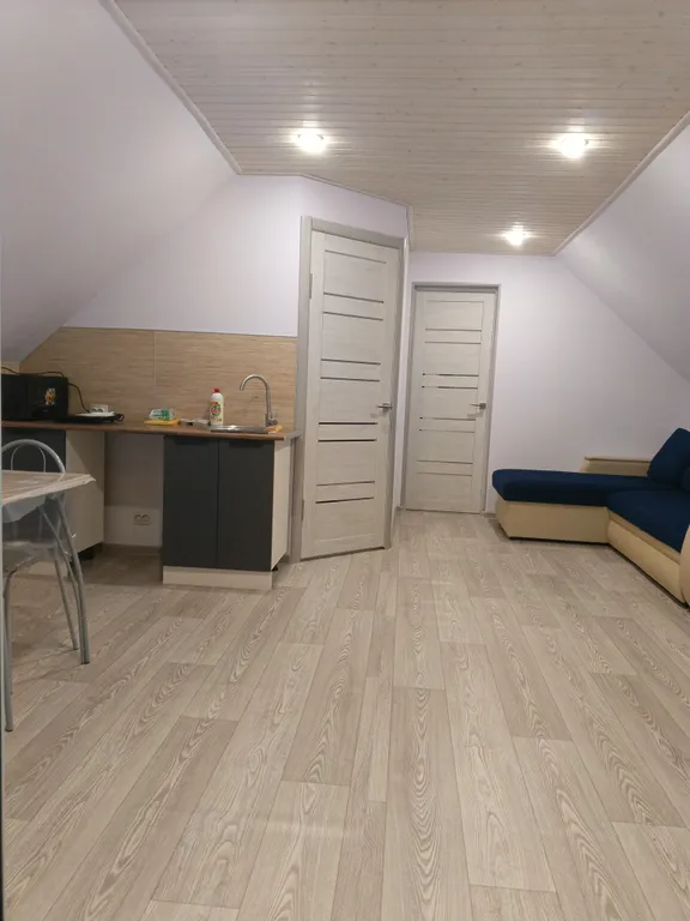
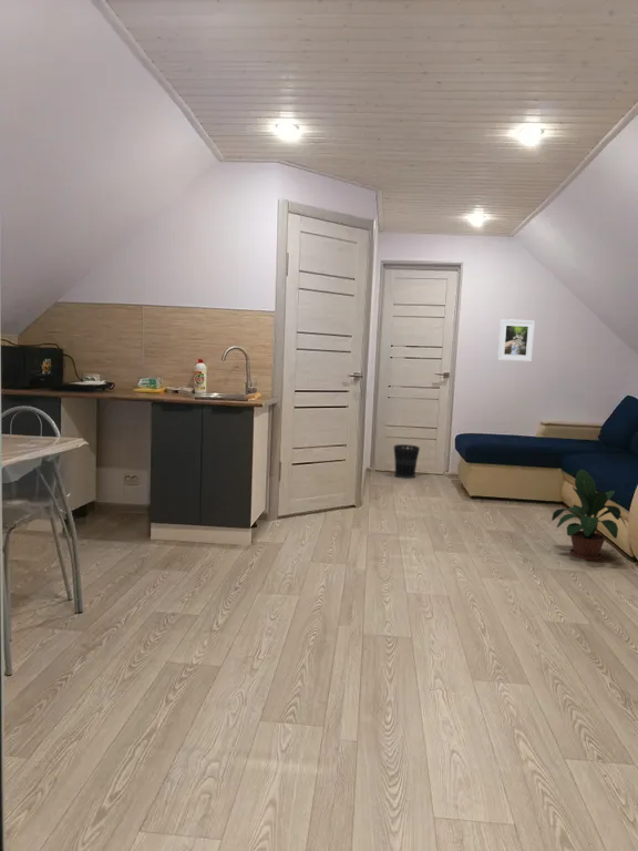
+ wastebasket [393,443,421,480]
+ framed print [496,318,536,362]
+ potted plant [550,469,628,561]
